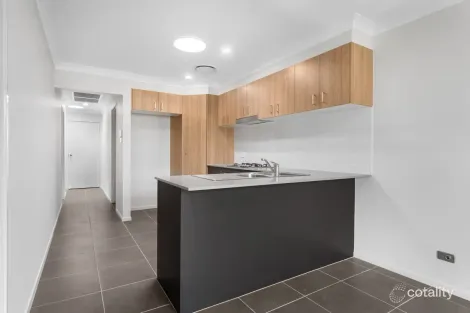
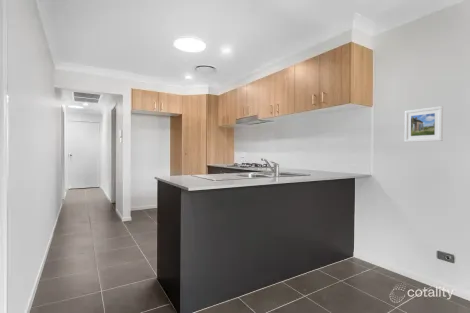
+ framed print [403,105,444,143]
